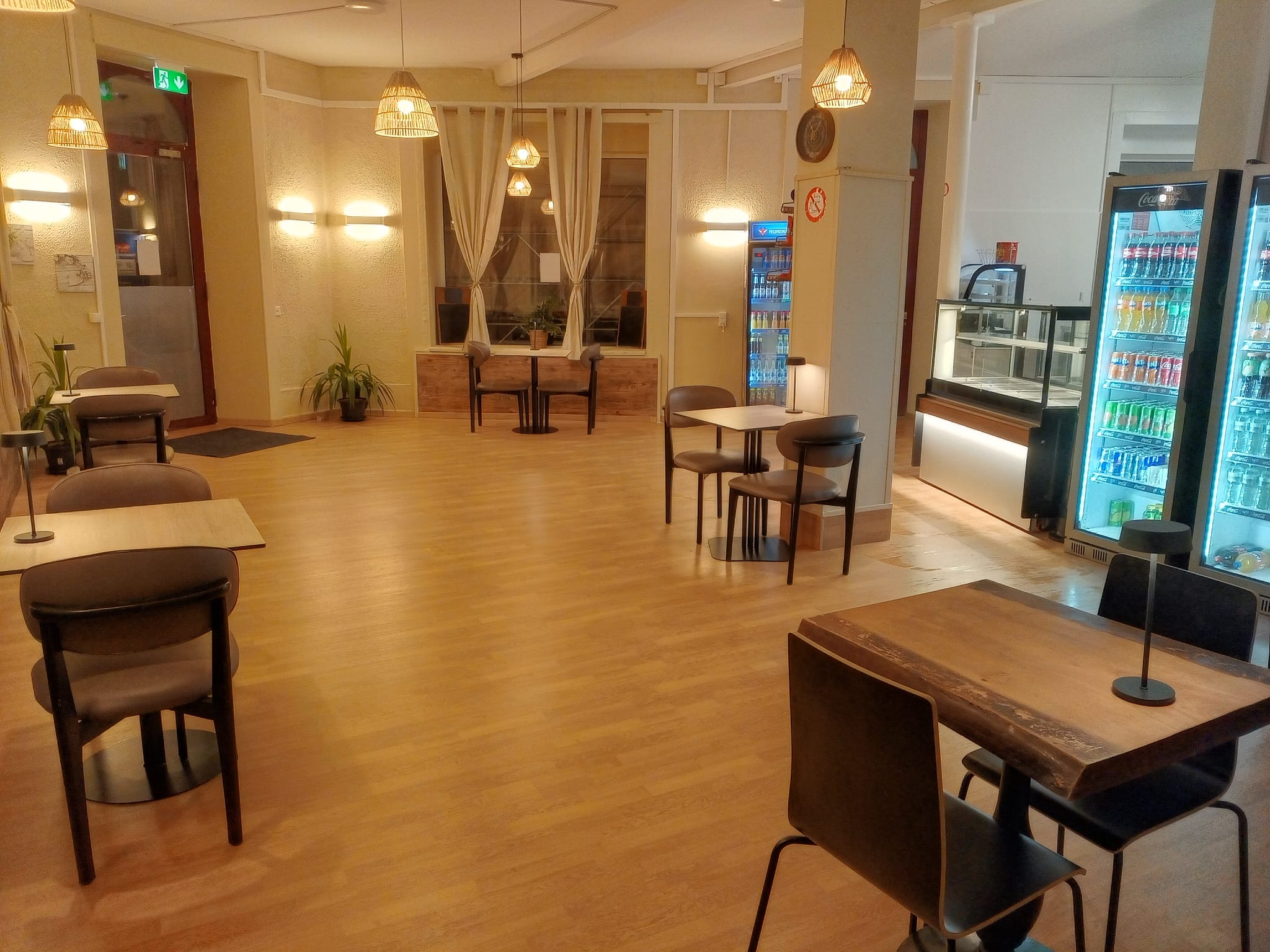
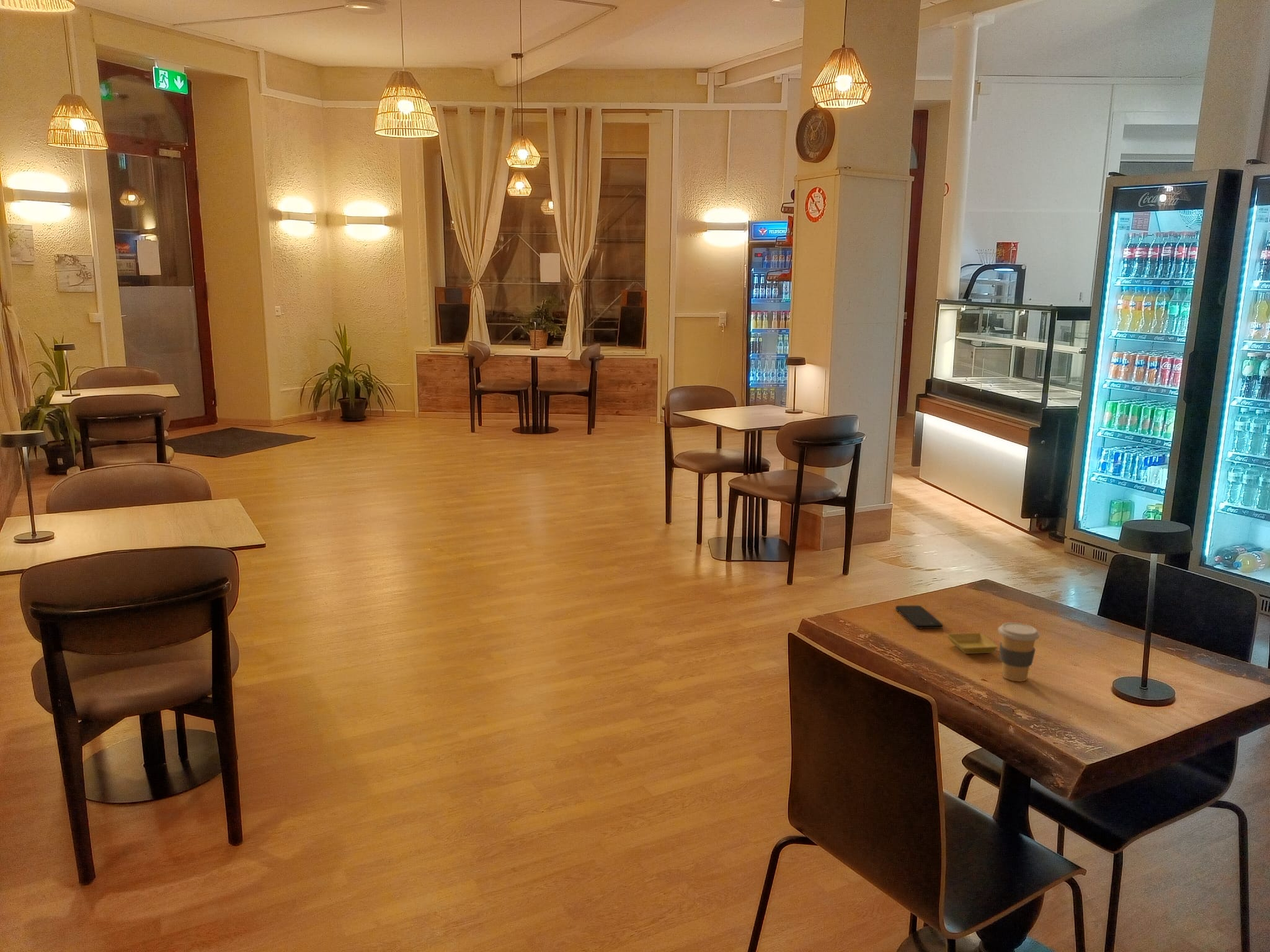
+ coffee cup [998,622,1041,682]
+ saucer [946,632,999,655]
+ smartphone [895,605,944,629]
